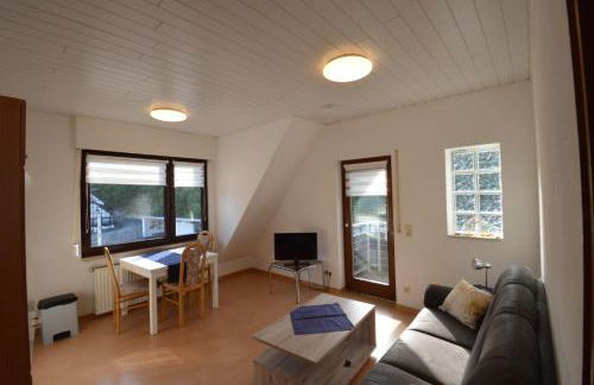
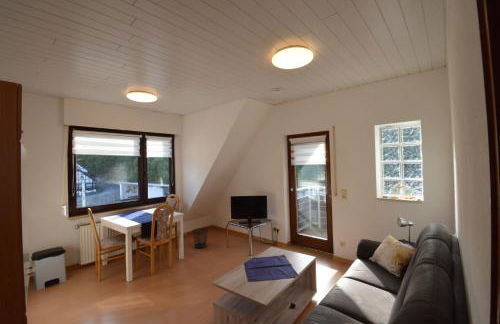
+ wastebasket [191,227,209,249]
